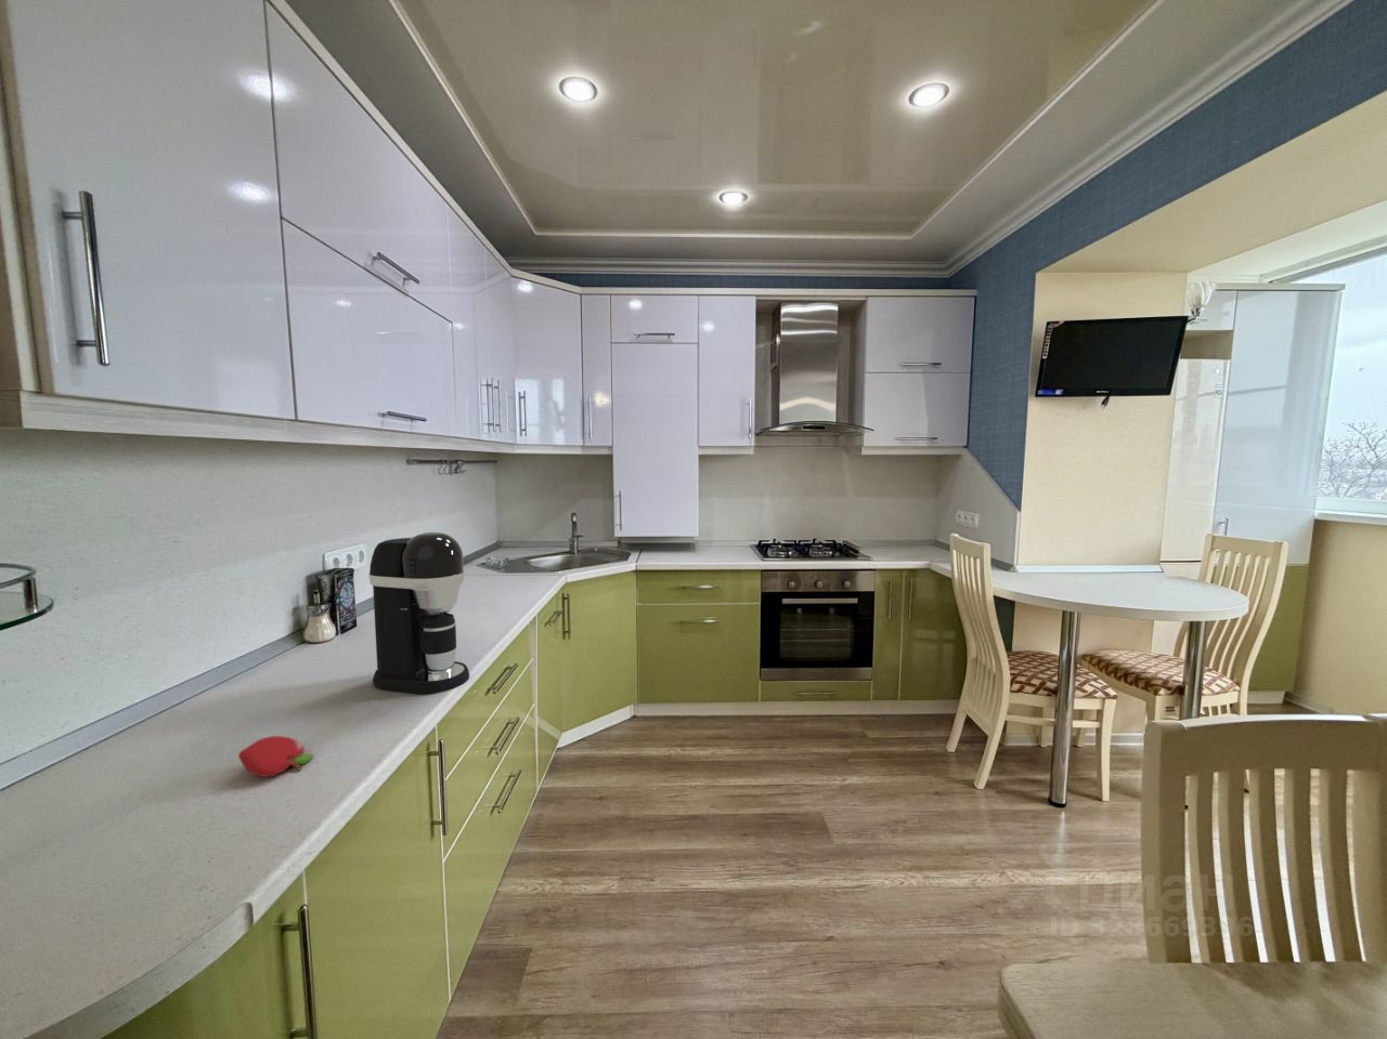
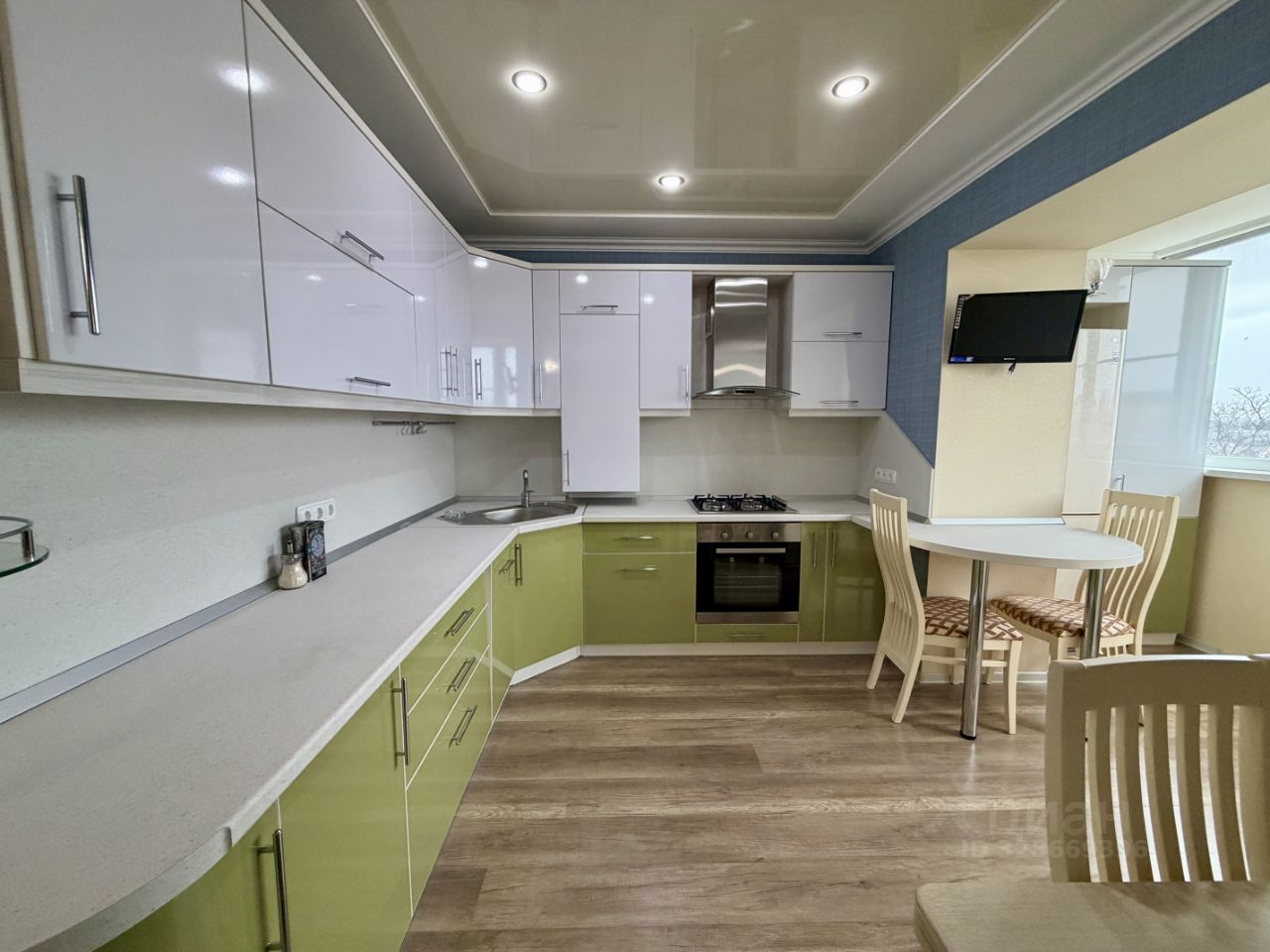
- fruit [237,735,315,778]
- coffee maker [367,532,471,695]
